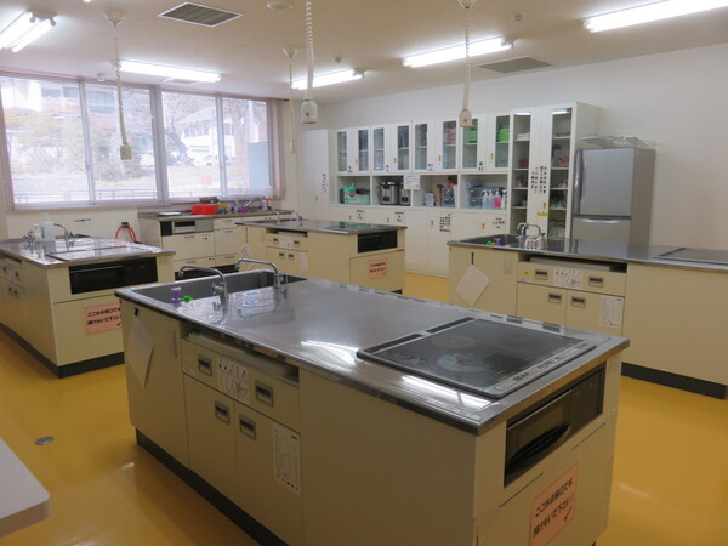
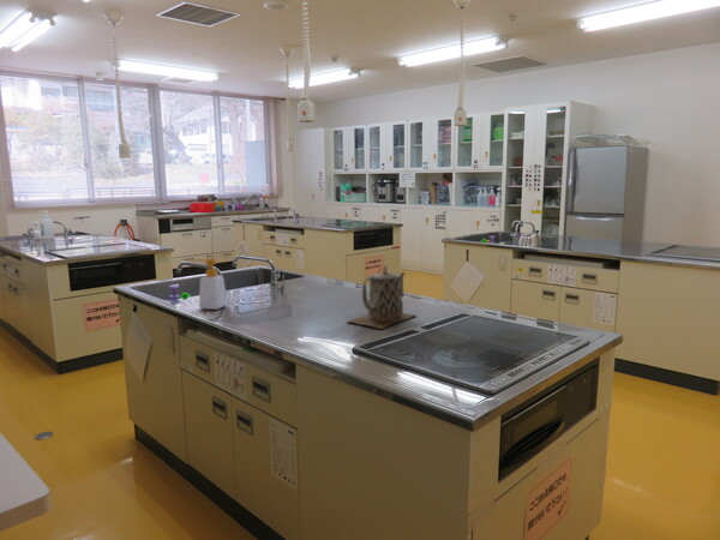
+ teapot [347,265,416,330]
+ soap bottle [192,257,228,311]
